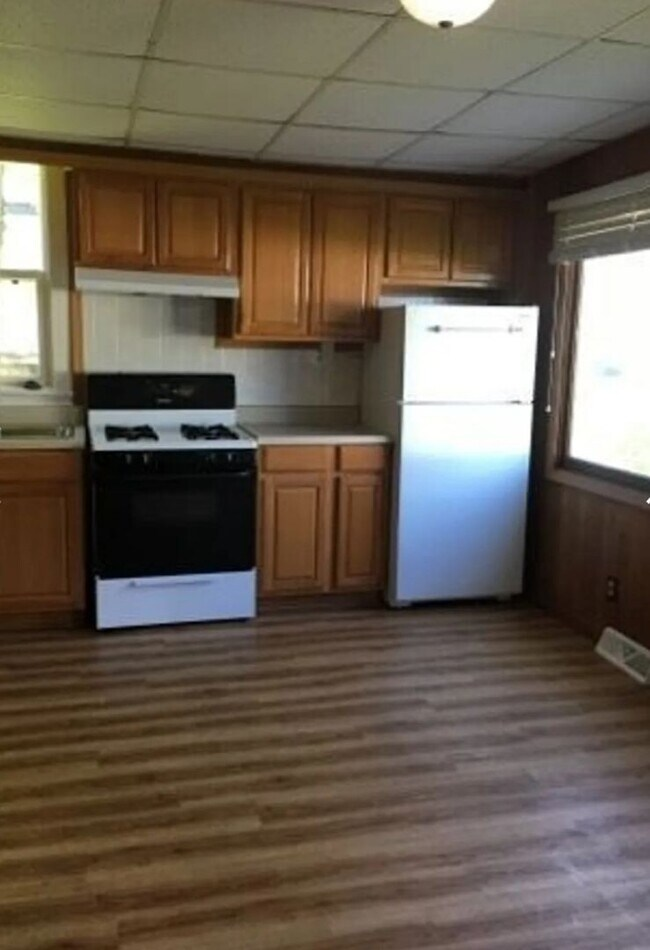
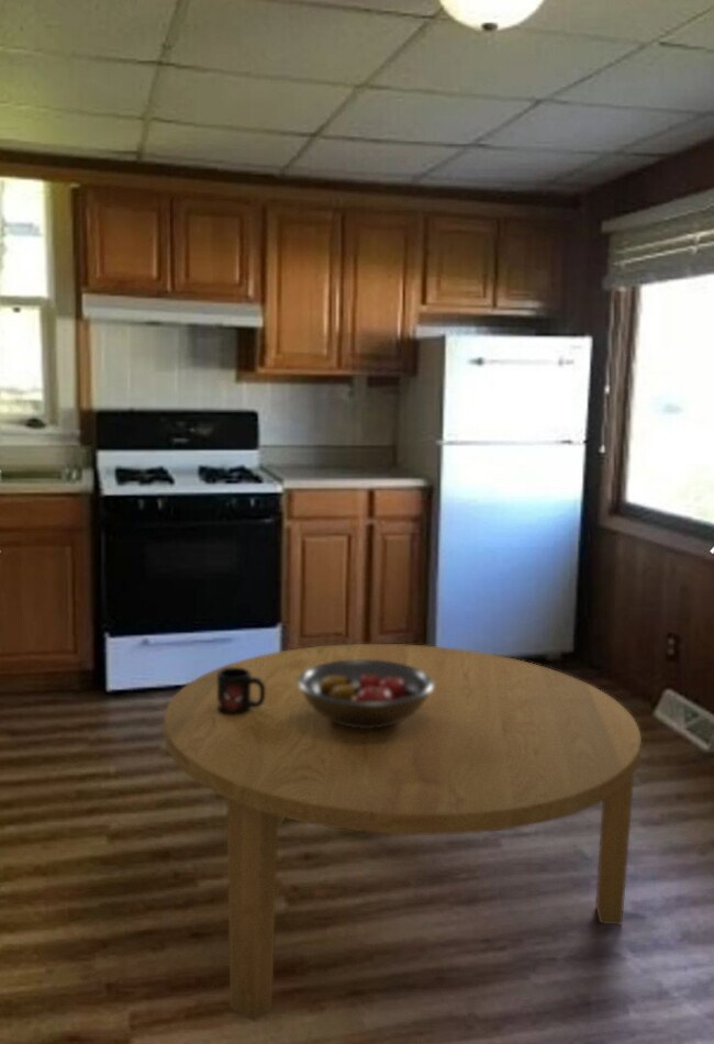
+ mug [217,668,265,715]
+ dining table [163,643,643,1022]
+ fruit bowl [299,659,433,729]
